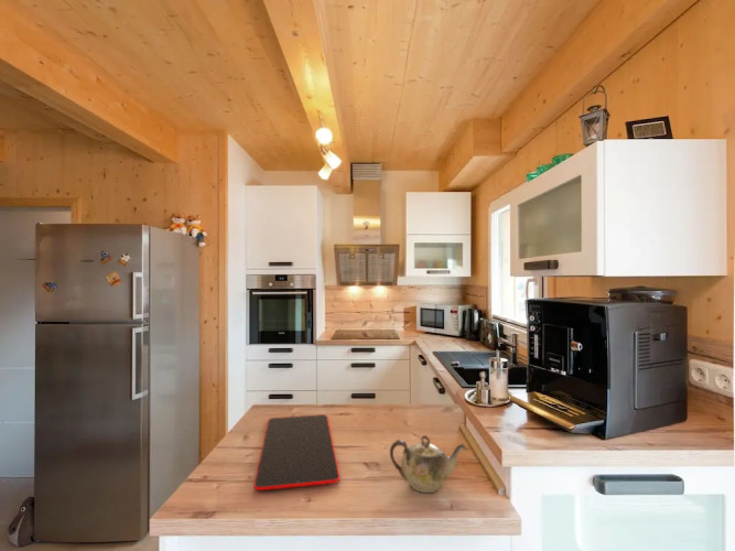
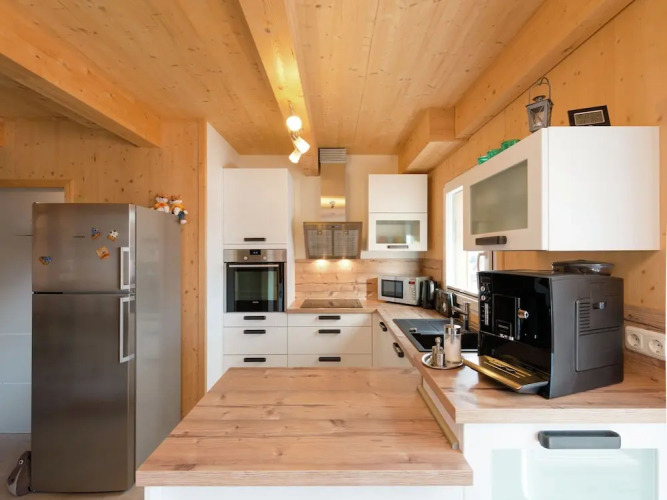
- cutting board [252,413,341,491]
- teapot [389,434,468,494]
